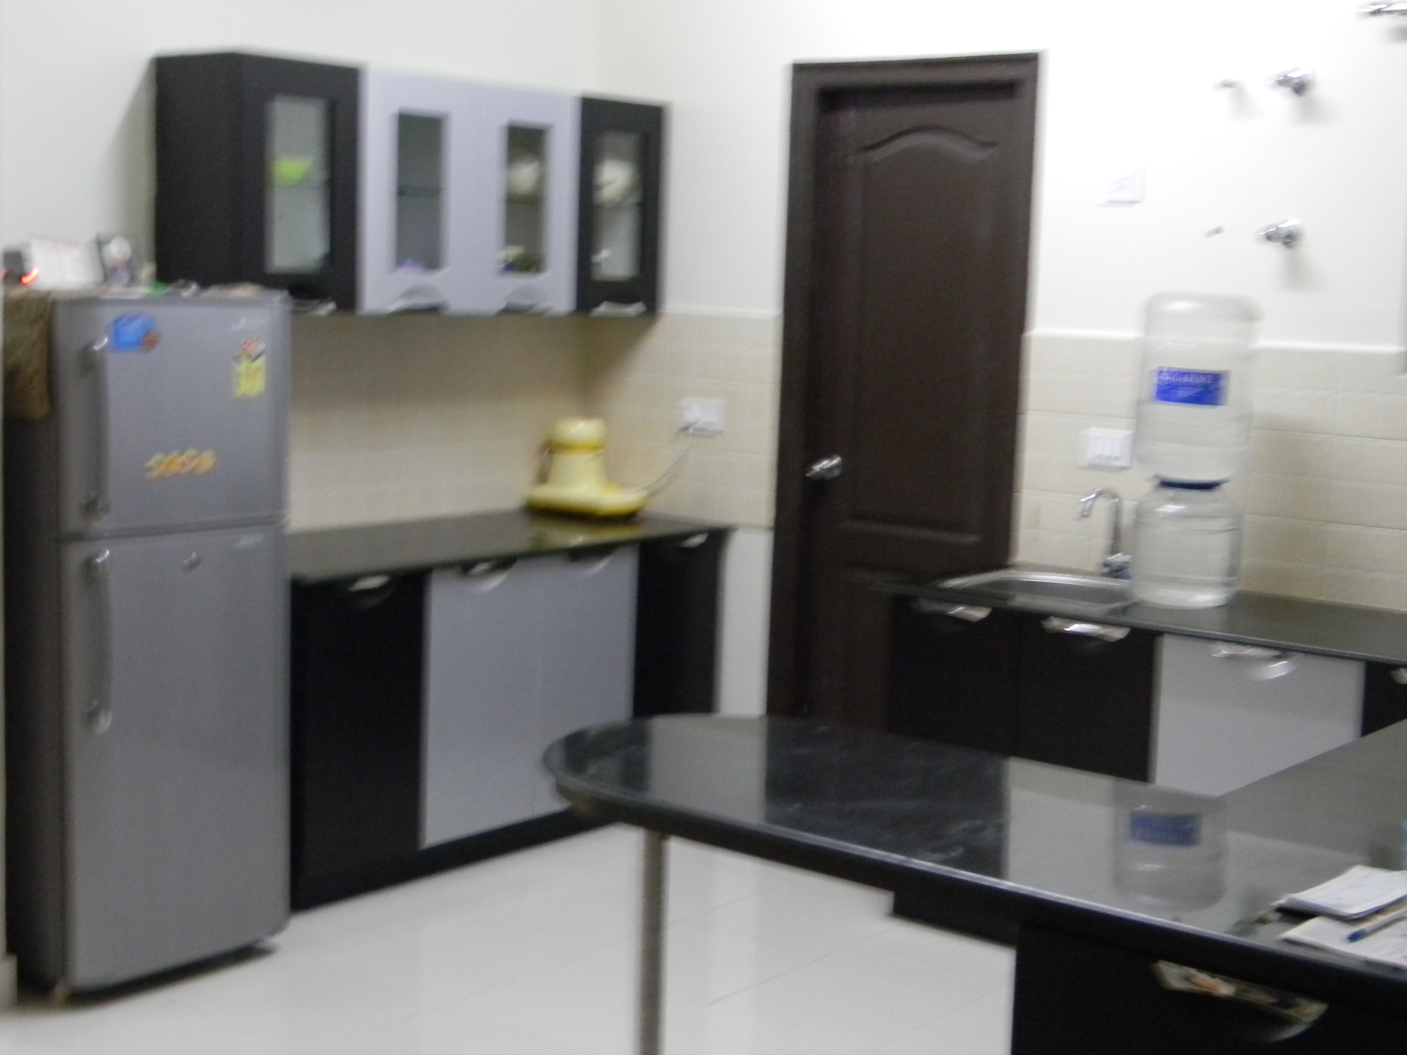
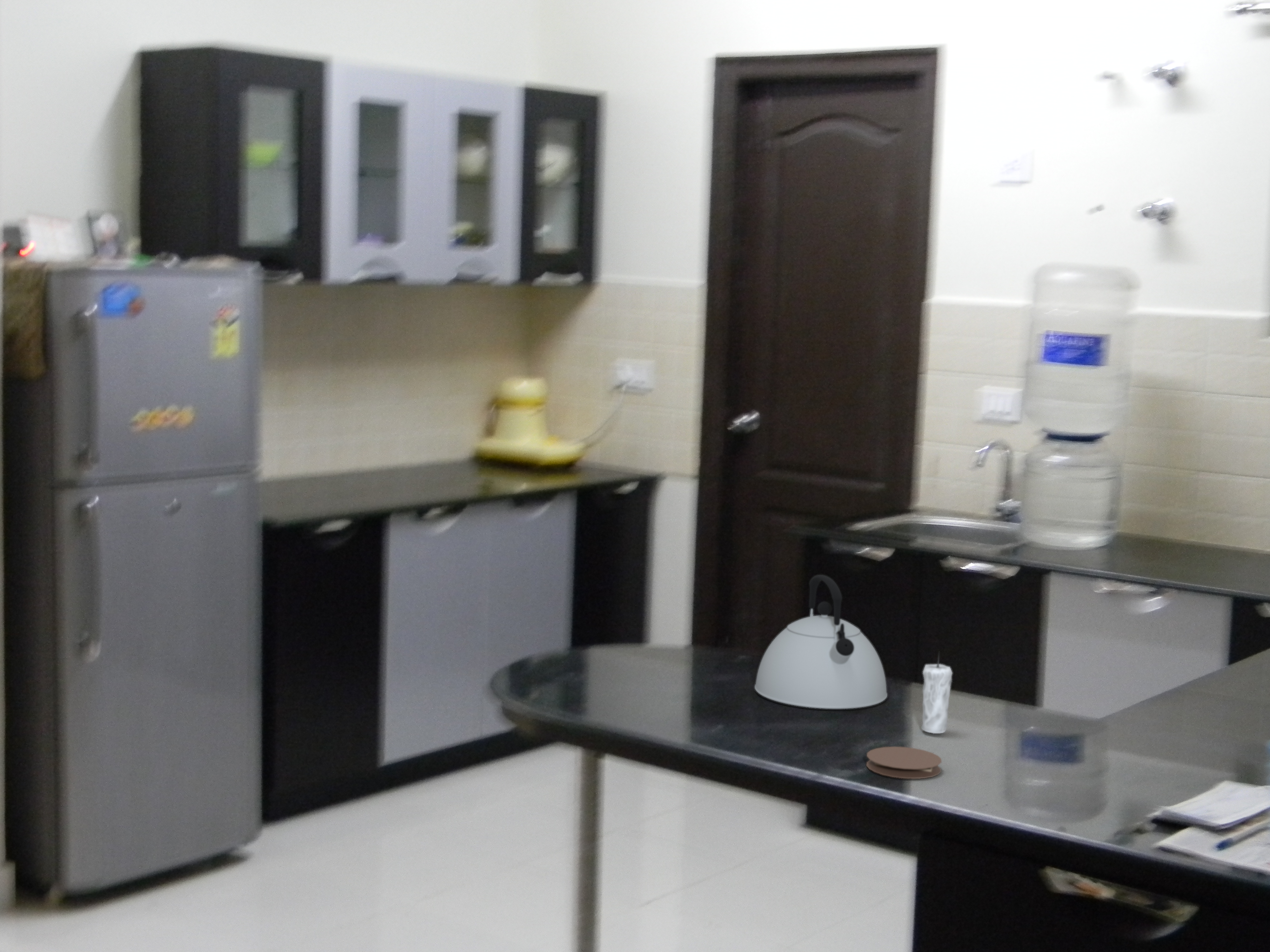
+ candle [921,654,953,734]
+ coaster [866,746,942,779]
+ kettle [754,574,888,709]
